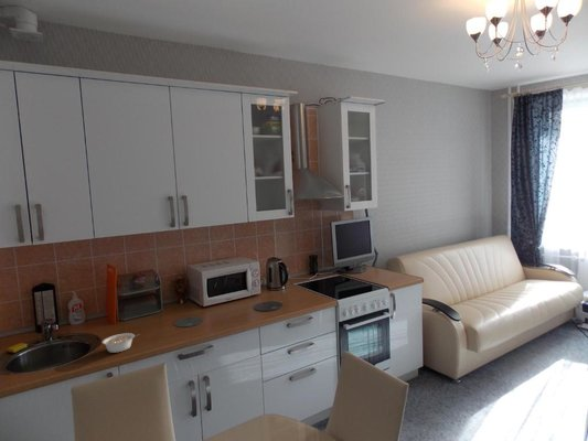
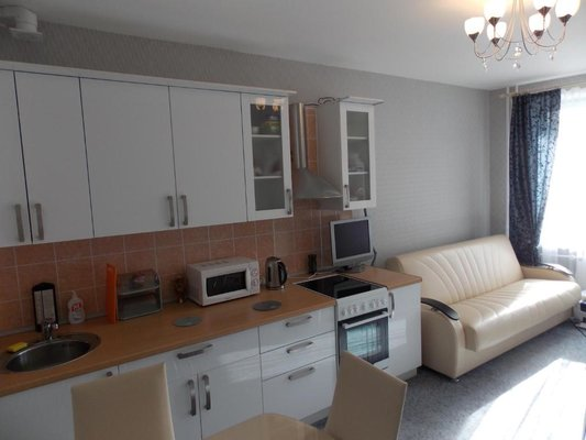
- legume [101,332,140,354]
